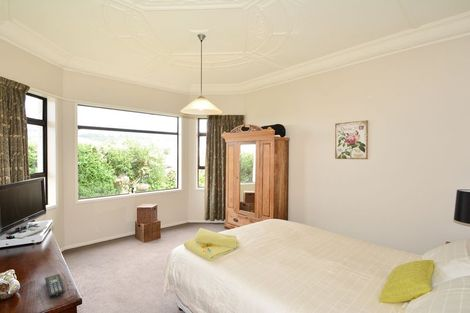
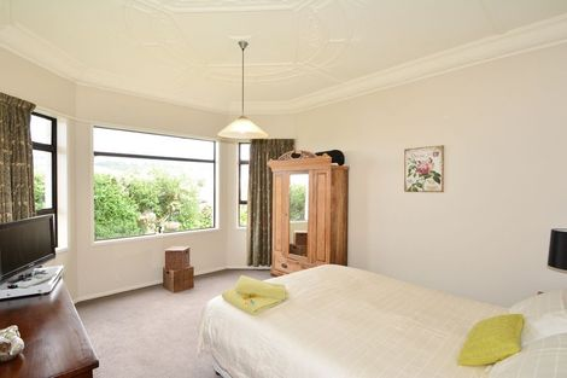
- remote control [44,273,66,299]
